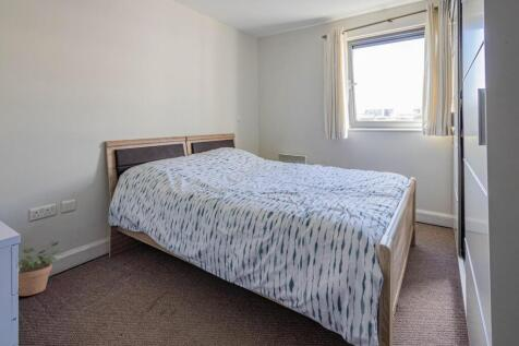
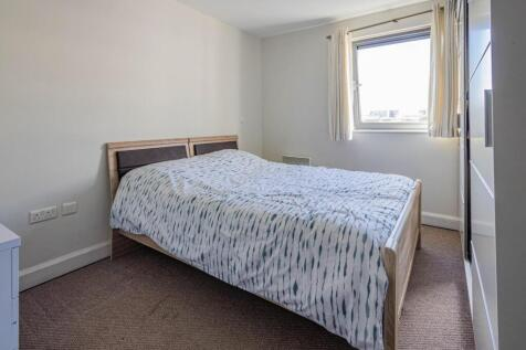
- potted plant [17,239,67,297]
